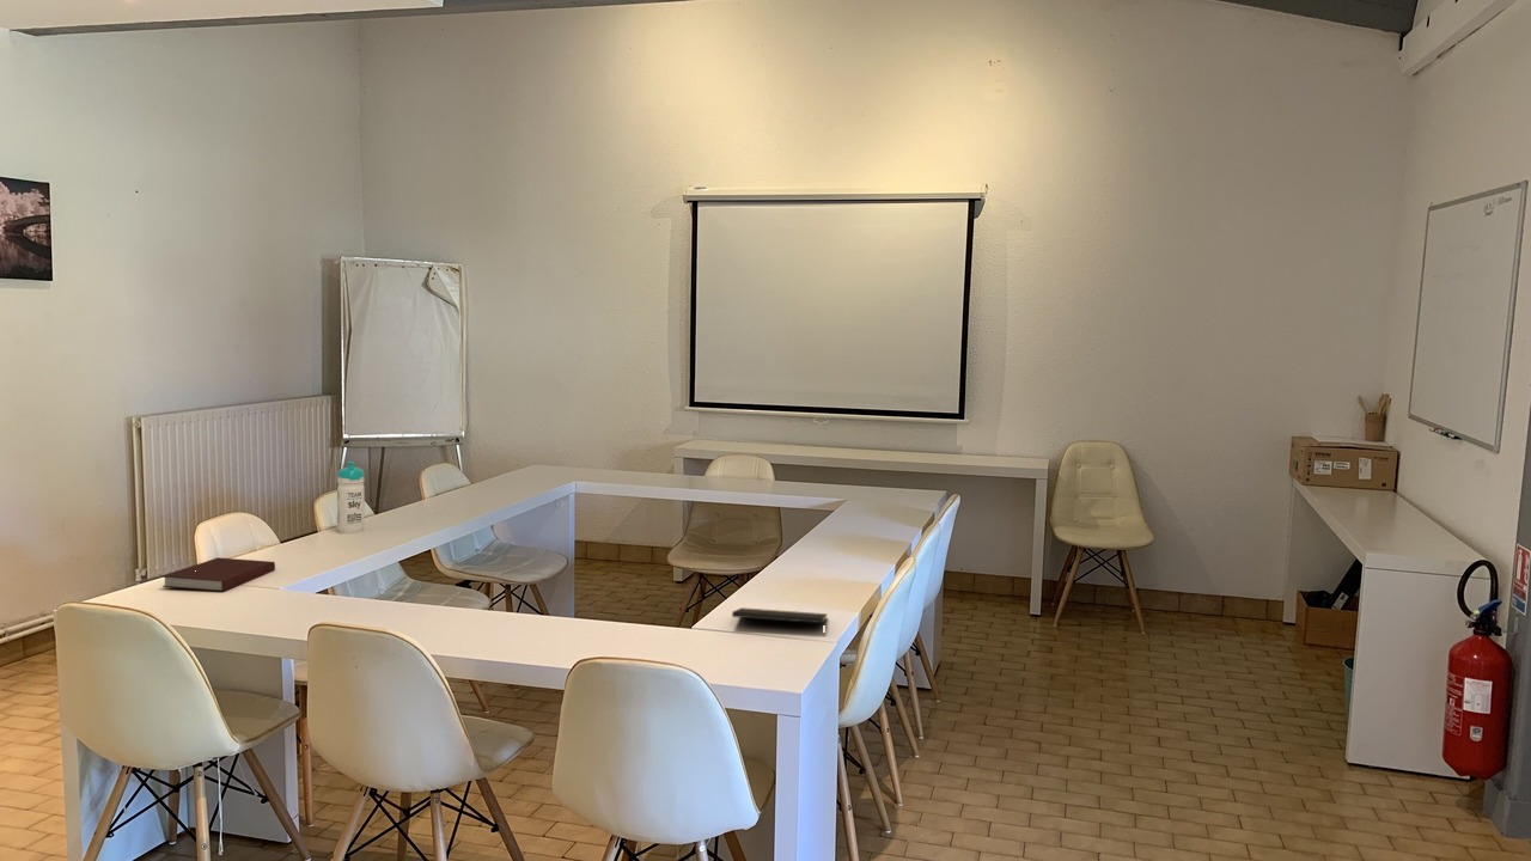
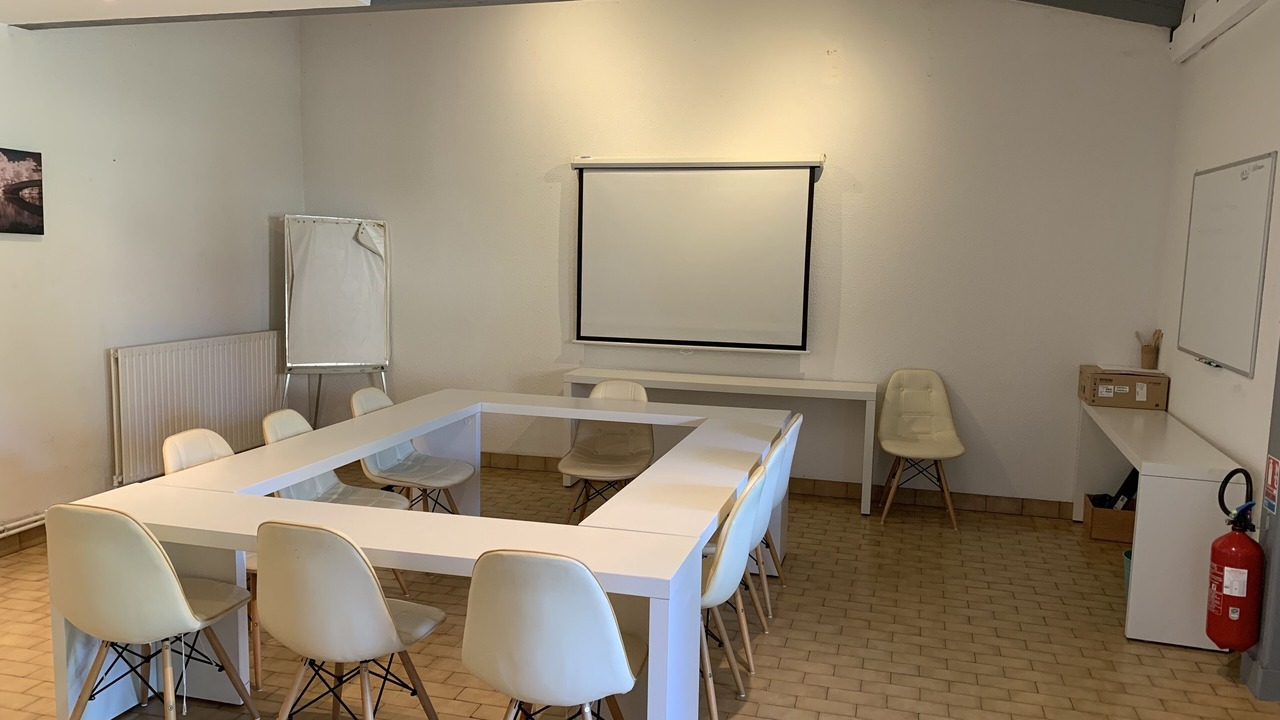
- notepad [731,606,829,637]
- notebook [161,556,276,593]
- water bottle [336,460,366,535]
